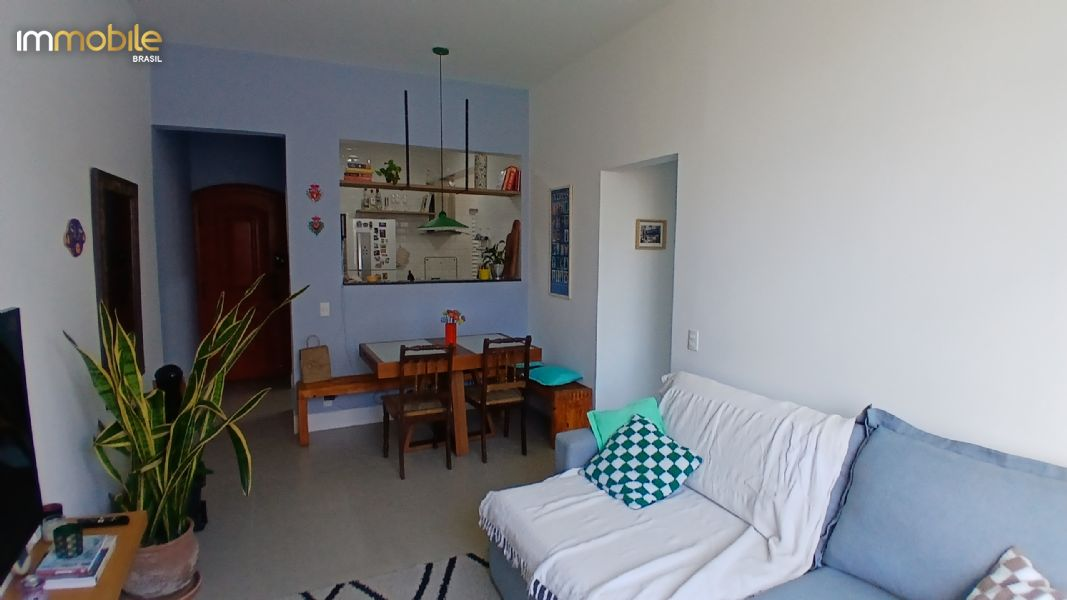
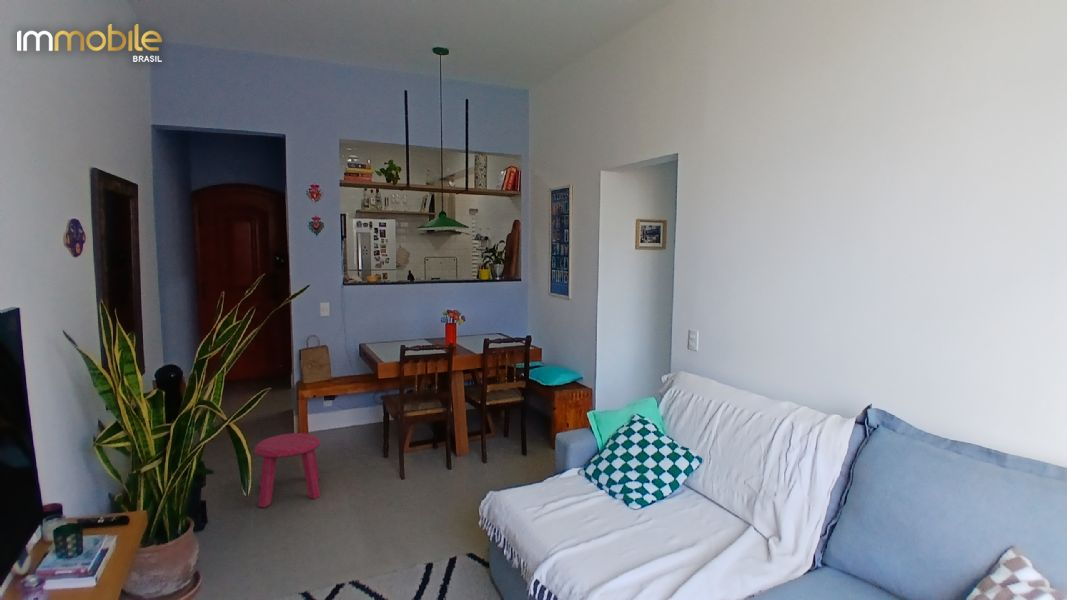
+ stool [253,432,322,508]
